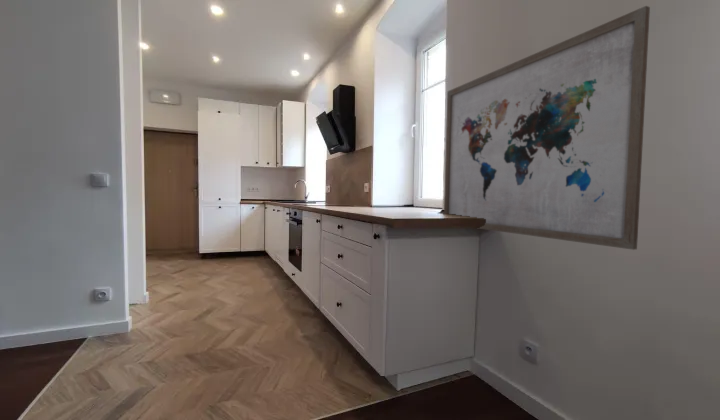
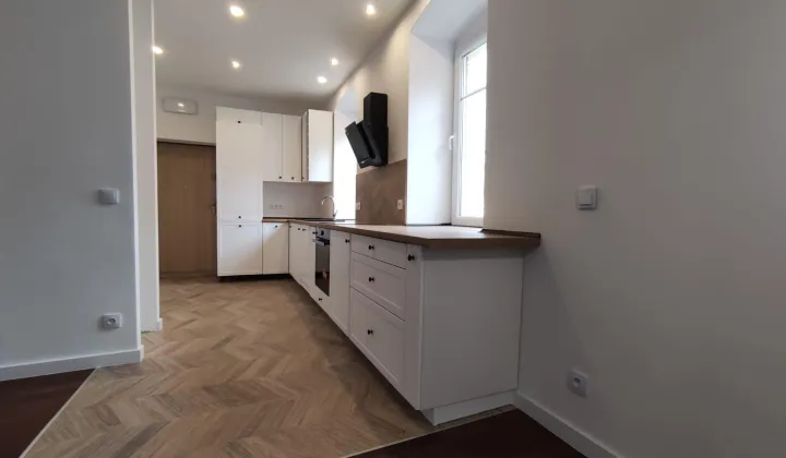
- wall art [443,5,651,251]
